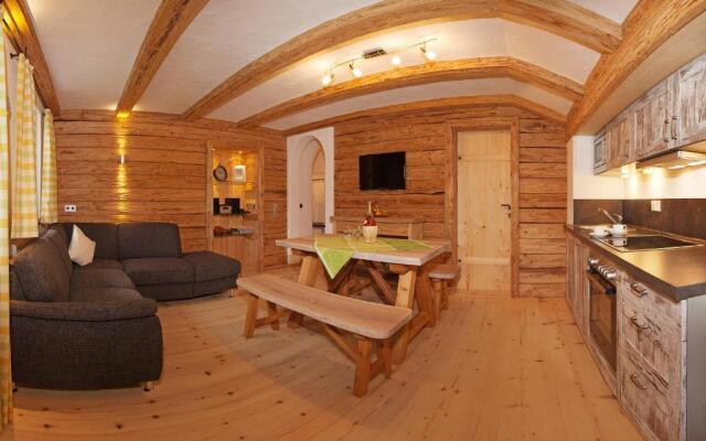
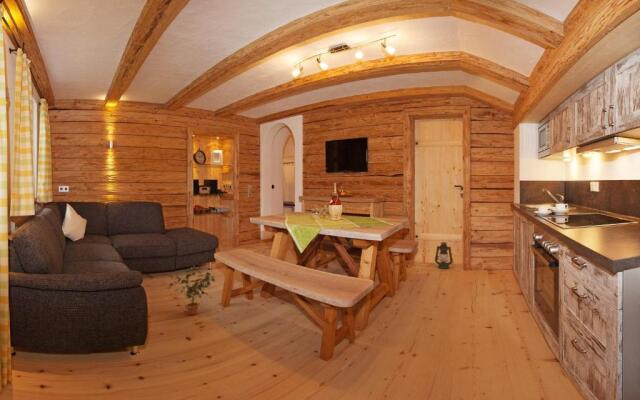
+ lantern [434,241,454,270]
+ potted plant [168,265,216,316]
